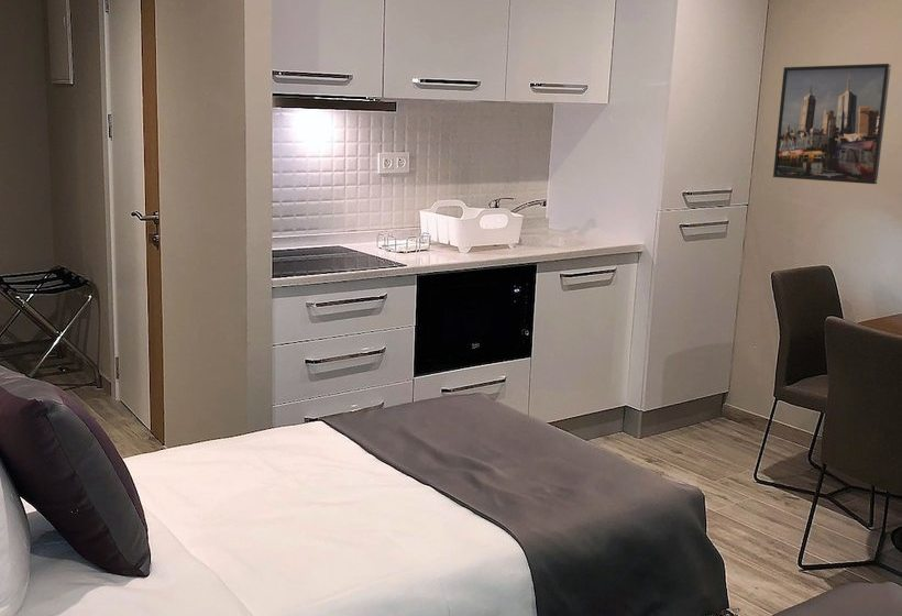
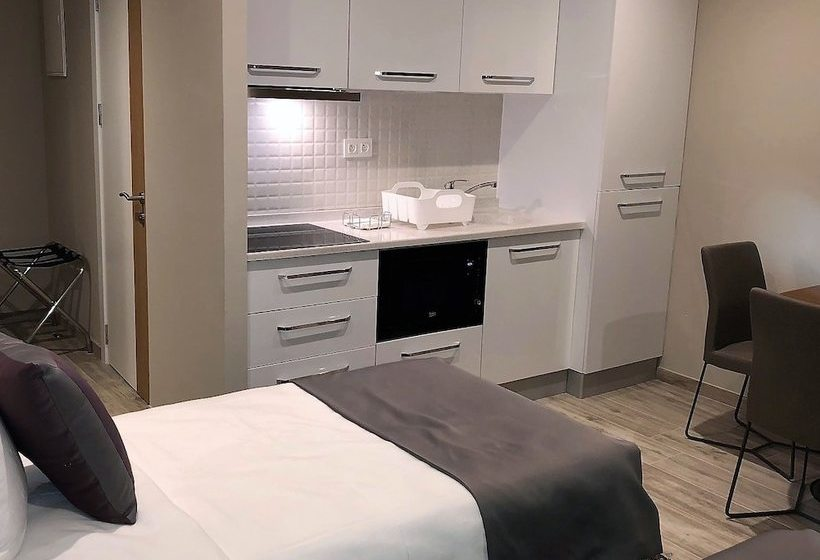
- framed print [772,63,892,185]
